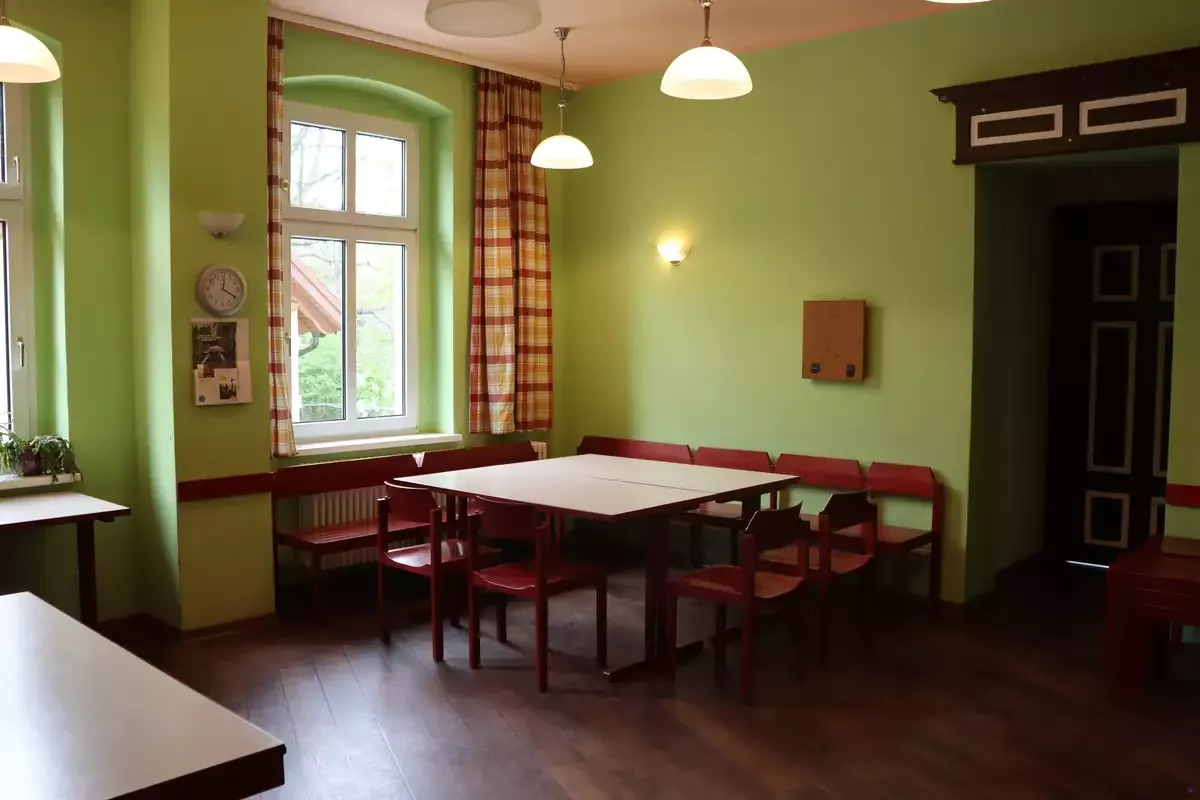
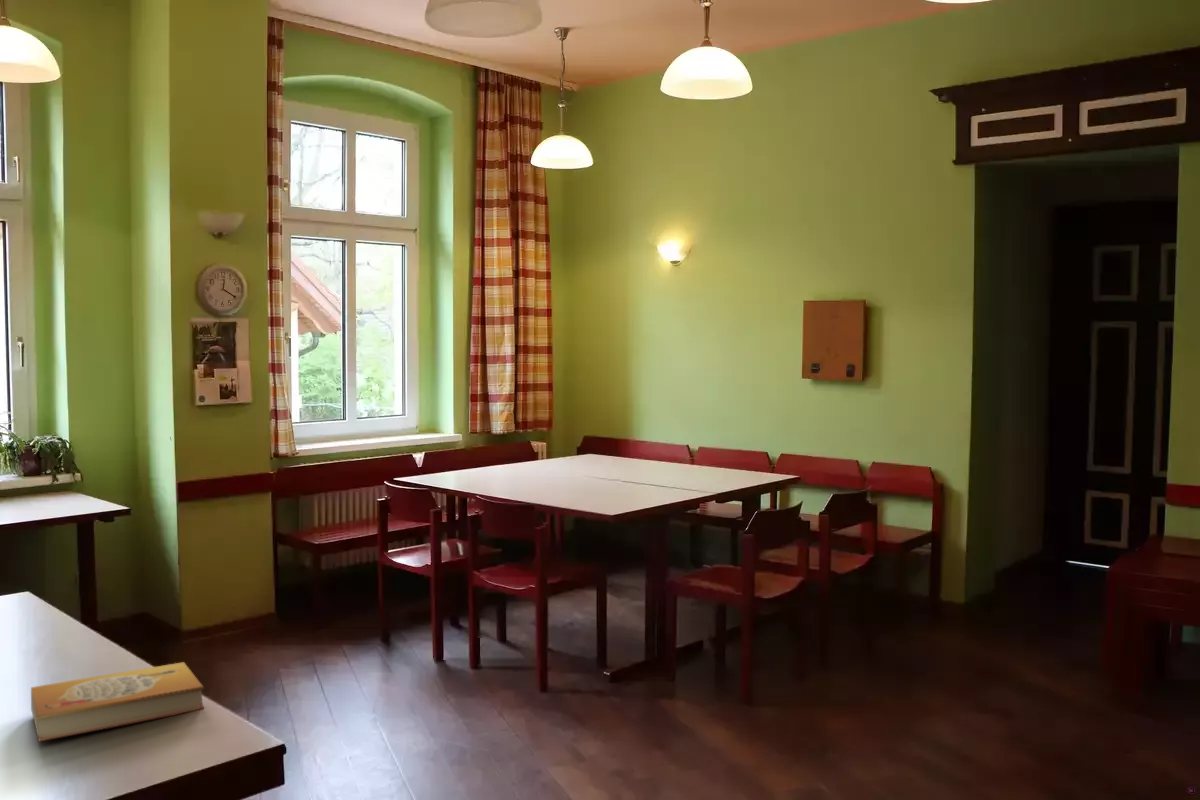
+ book [30,661,205,742]
